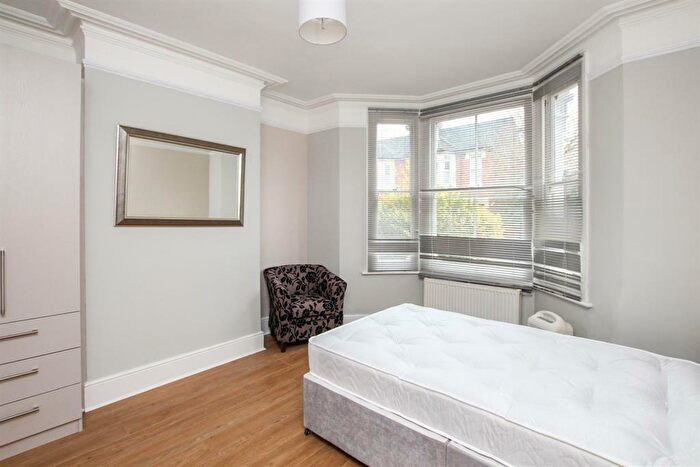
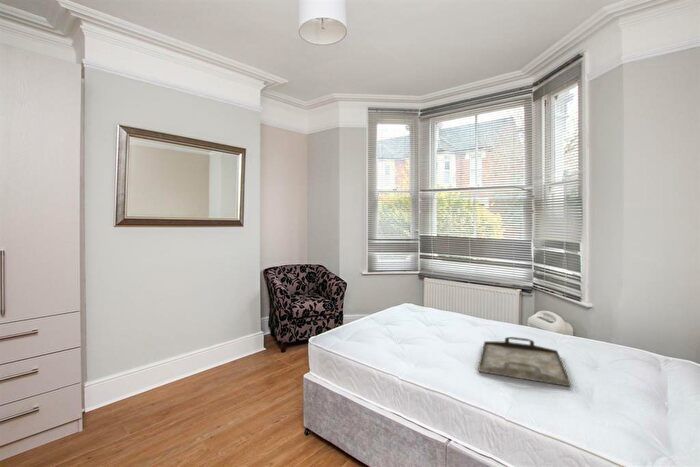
+ serving tray [477,336,571,387]
